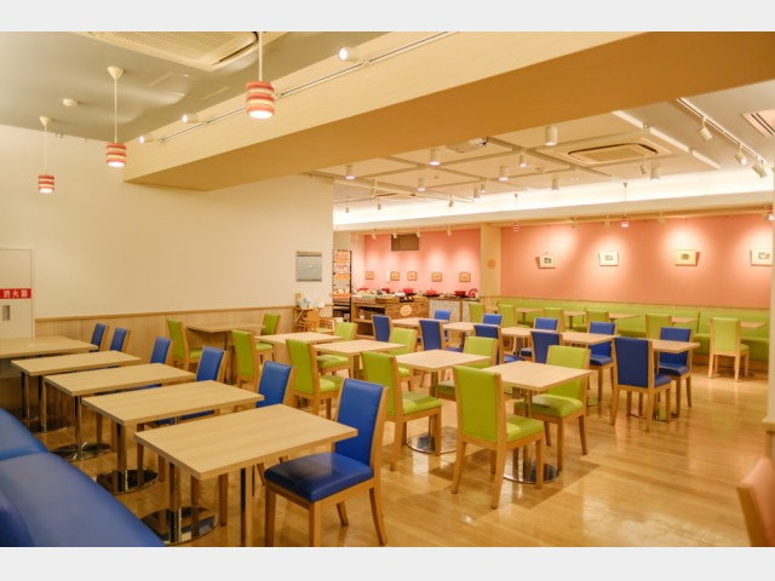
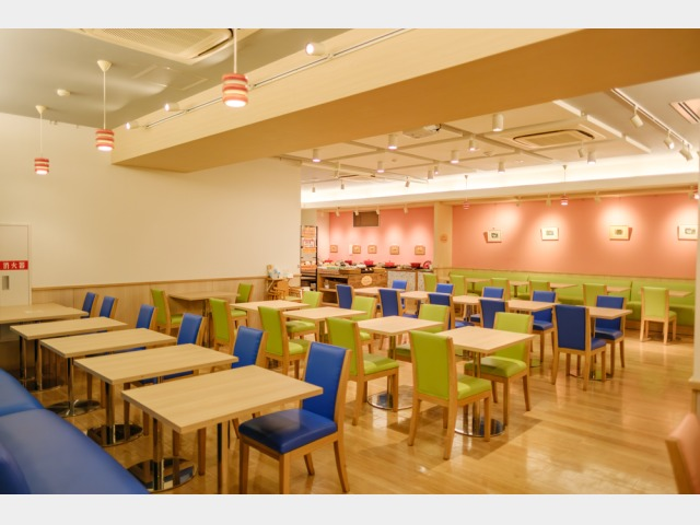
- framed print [294,249,323,283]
